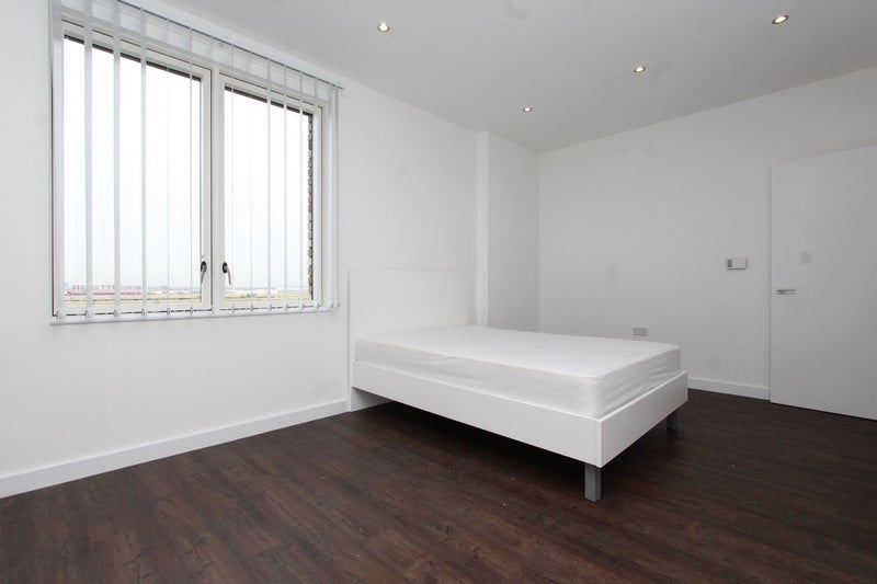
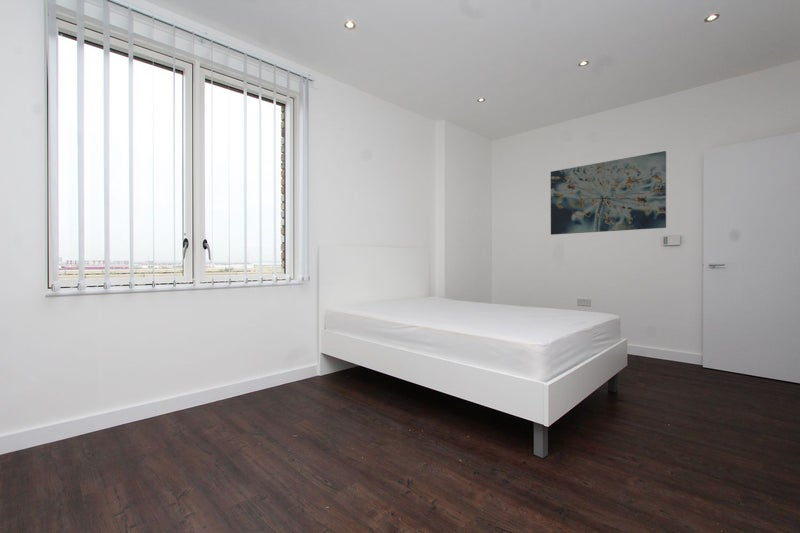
+ wall art [550,150,667,236]
